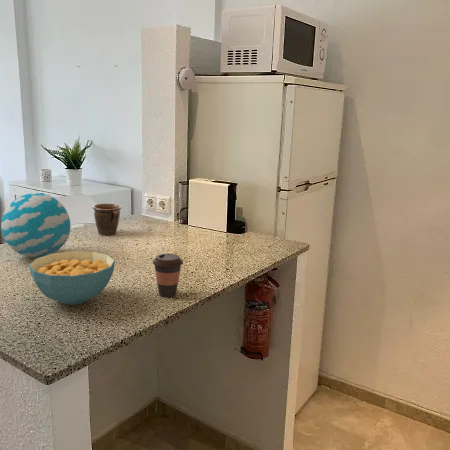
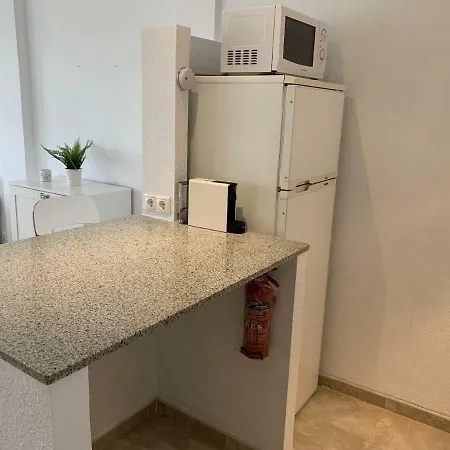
- mug [92,203,123,236]
- coffee cup [152,253,184,298]
- decorative ball [0,192,72,259]
- cereal bowl [28,250,116,306]
